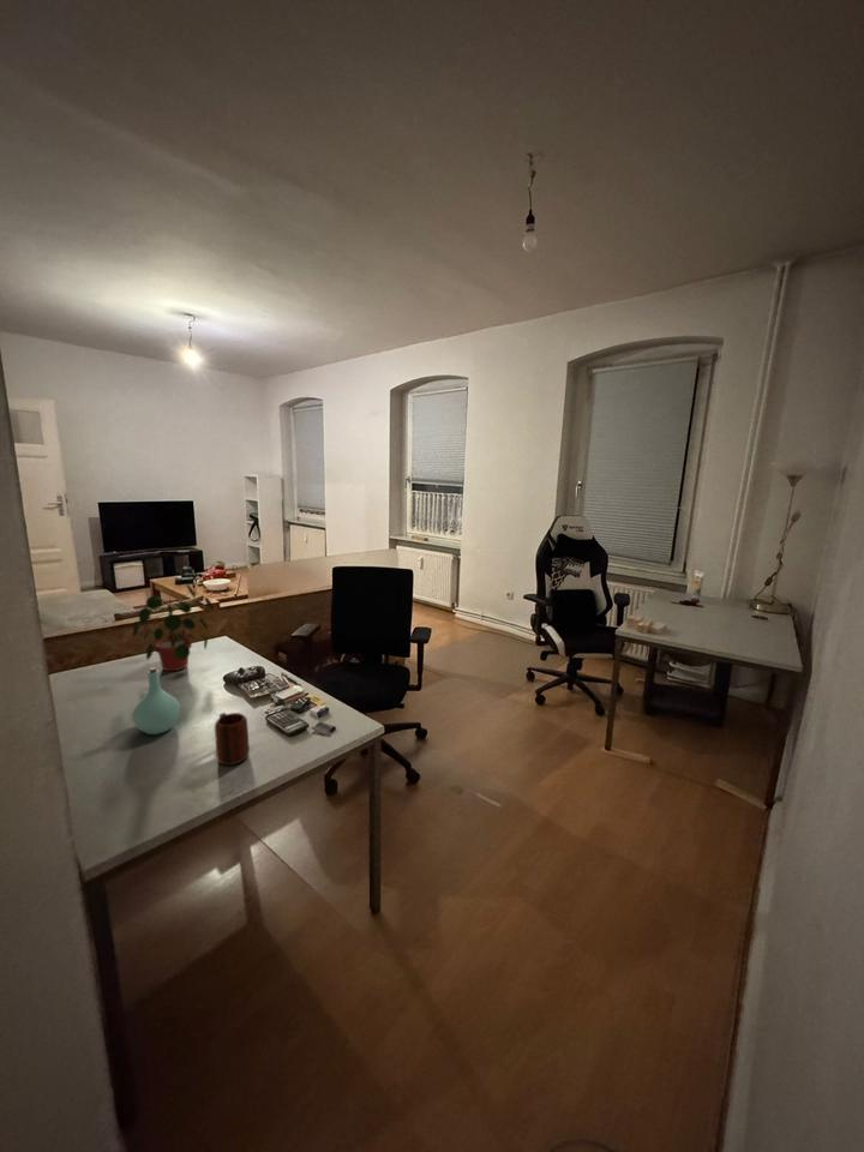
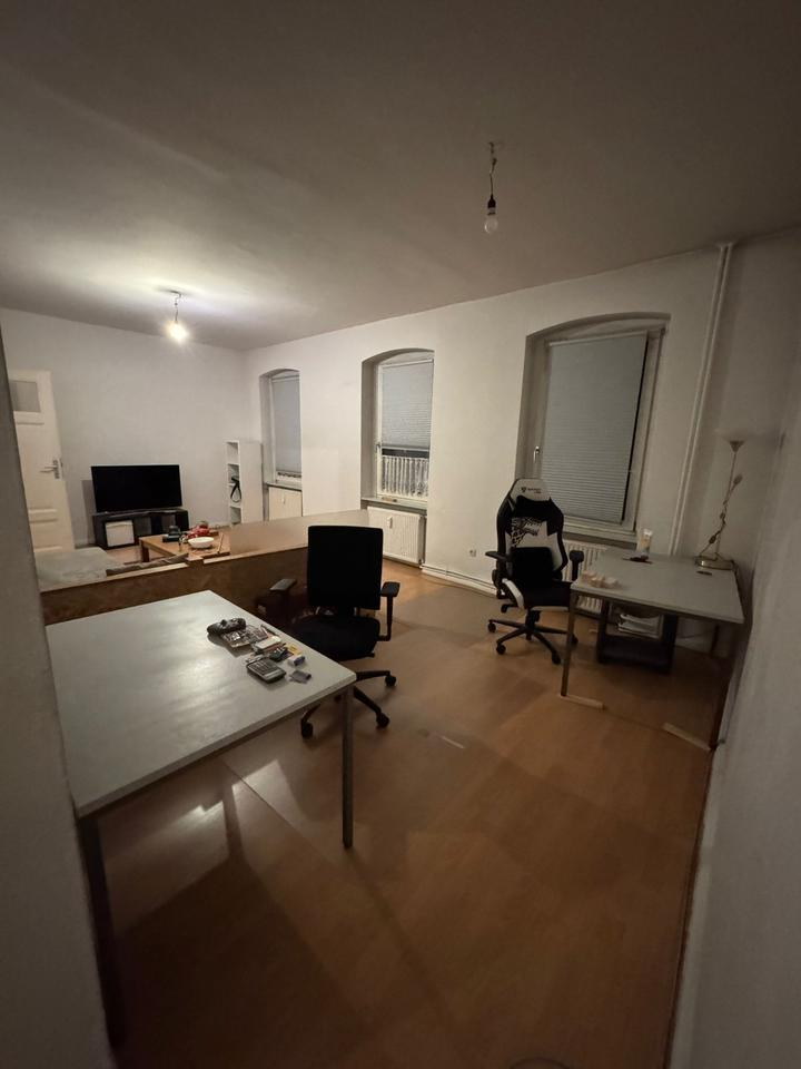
- bottle [132,666,181,736]
- mug [214,712,251,766]
- potted plant [132,583,215,672]
